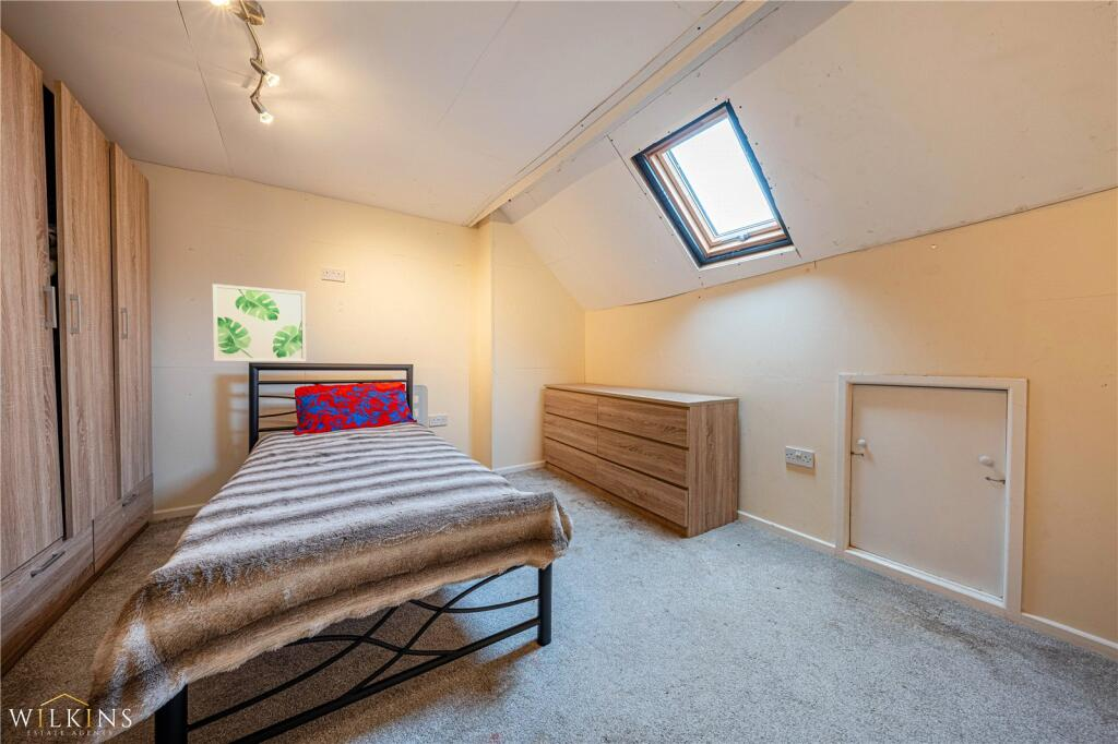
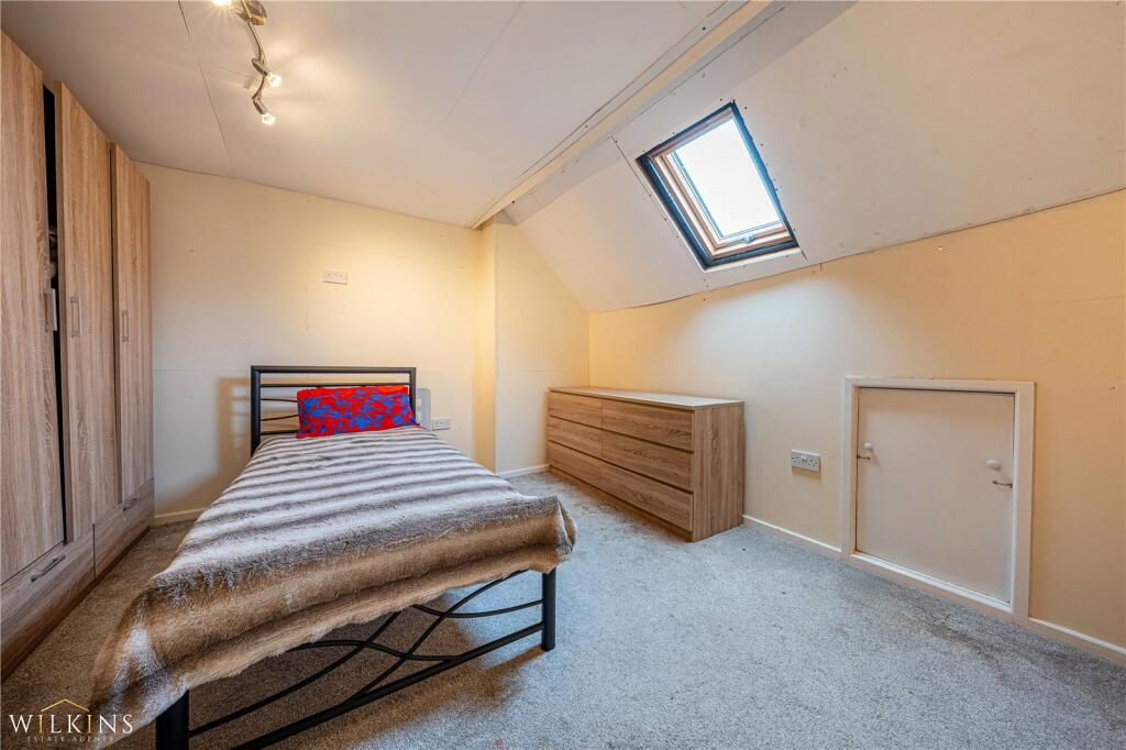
- wall art [212,283,307,362]
